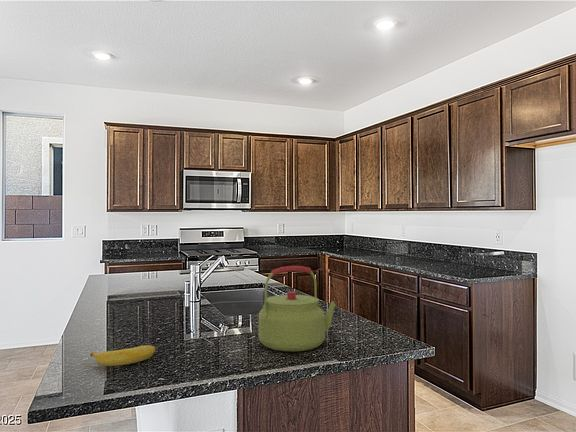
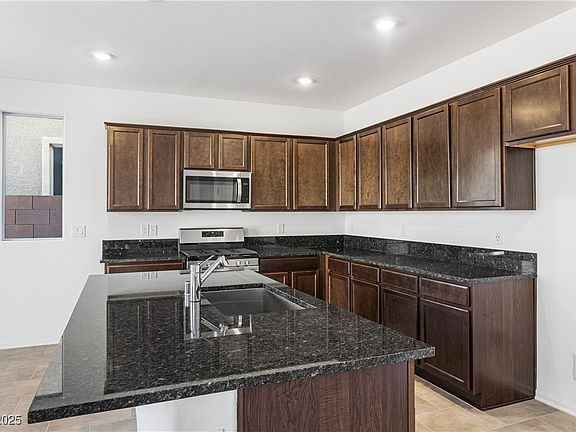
- kettle [257,265,337,352]
- banana [89,344,157,367]
